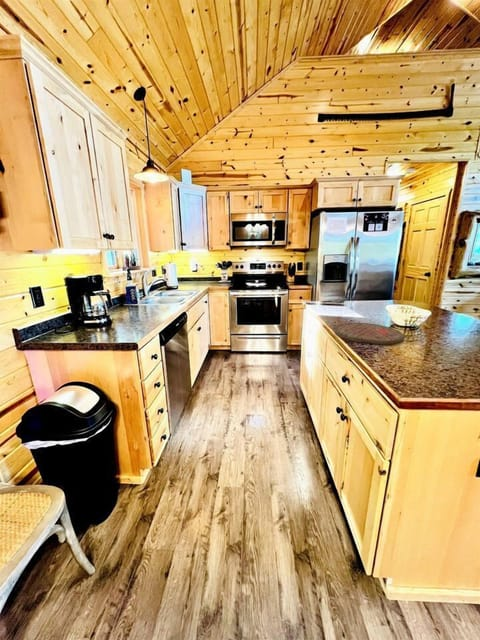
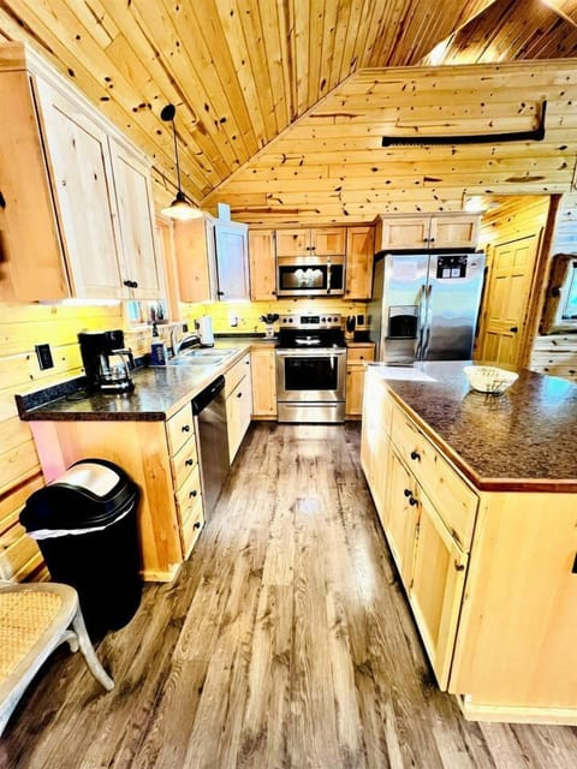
- cutting board [334,322,405,346]
